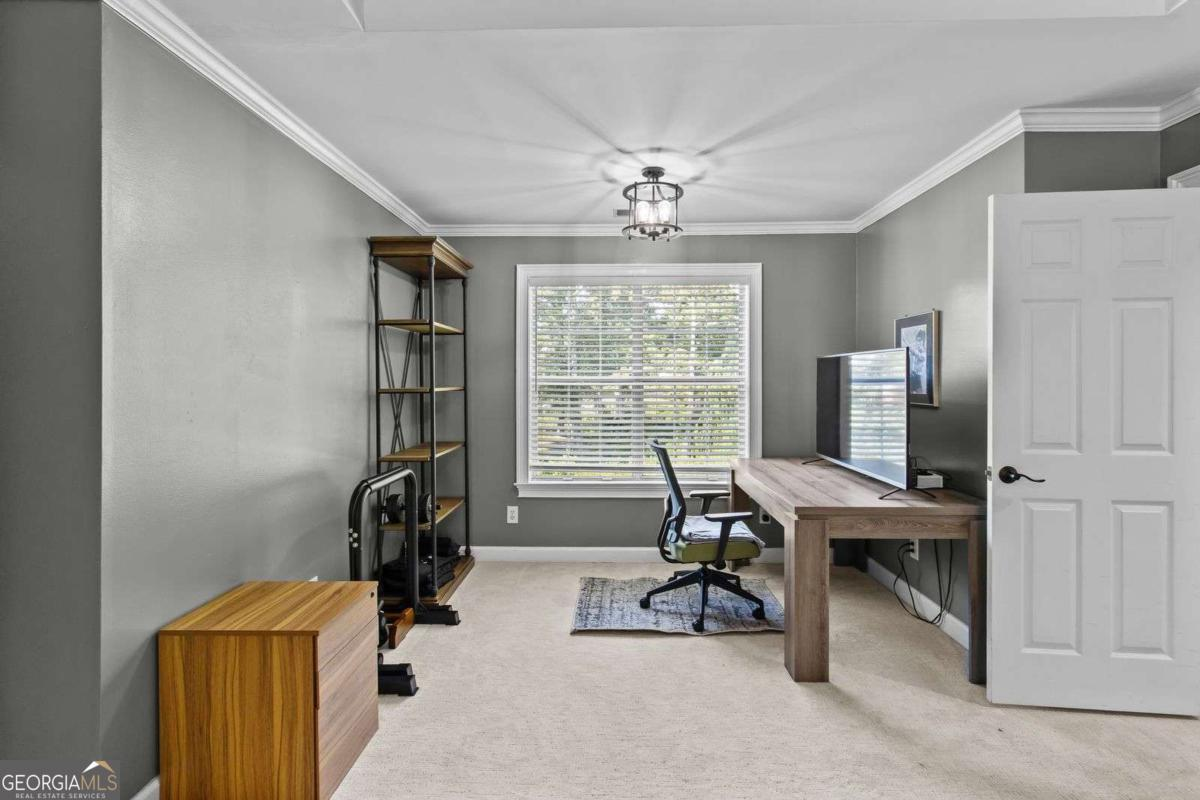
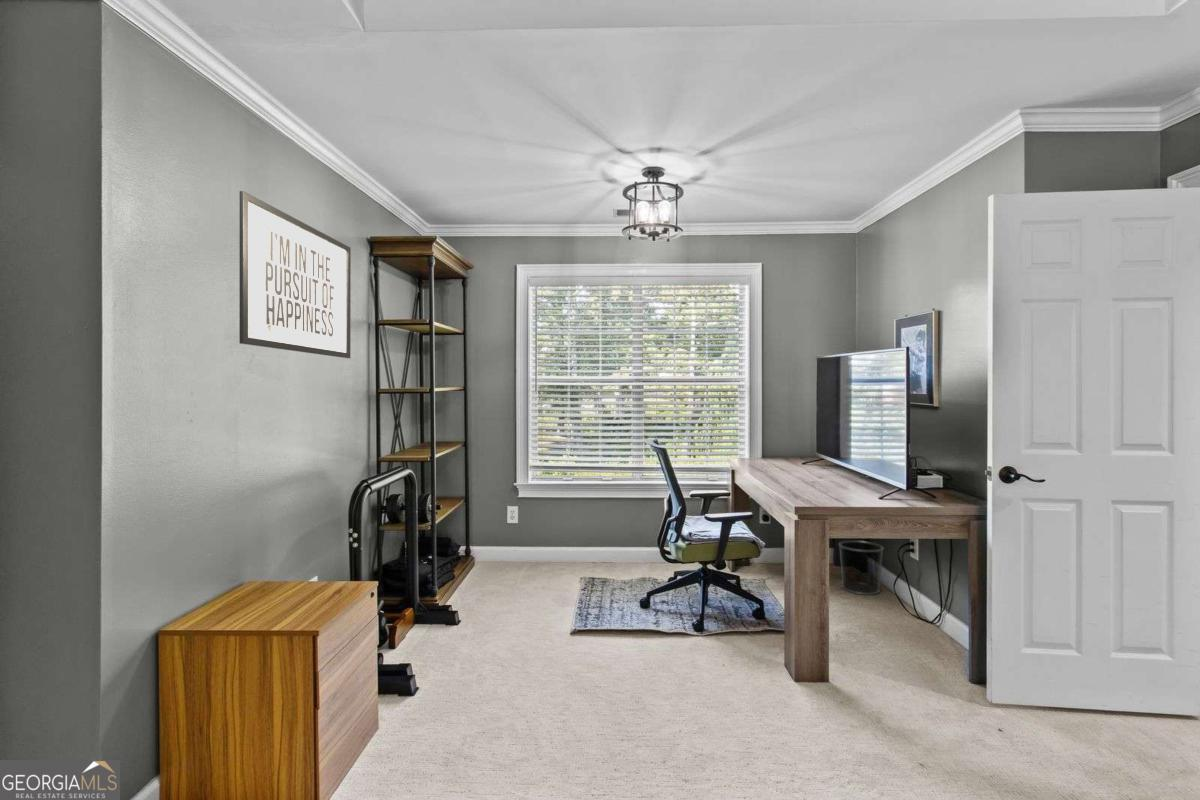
+ waste bin [838,539,885,596]
+ mirror [238,190,352,359]
